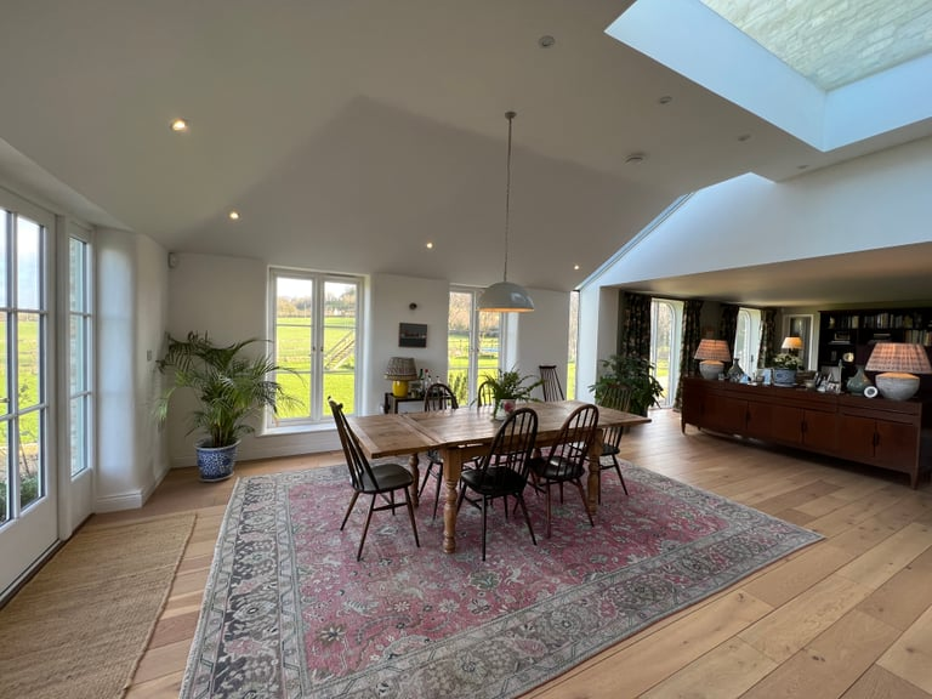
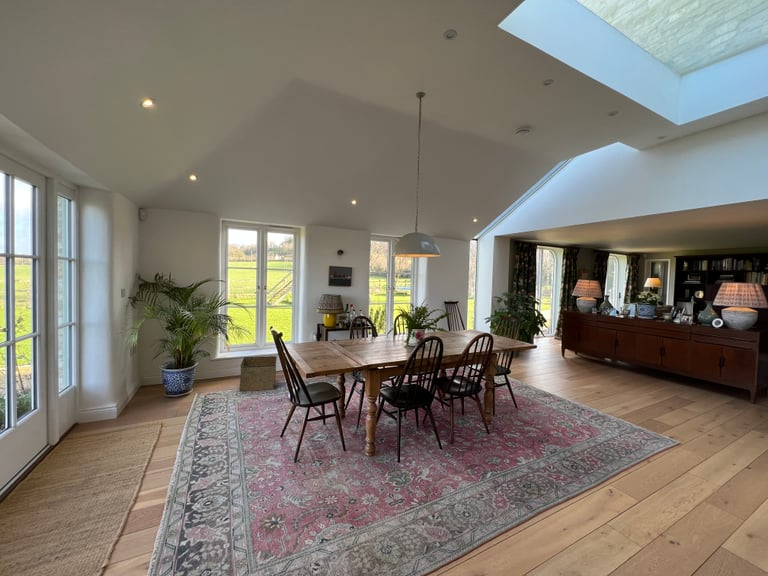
+ storage bin [239,355,278,393]
